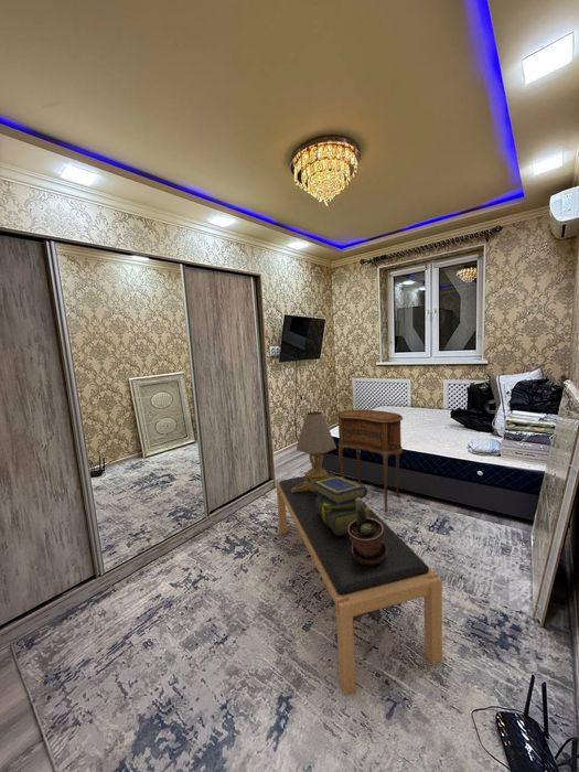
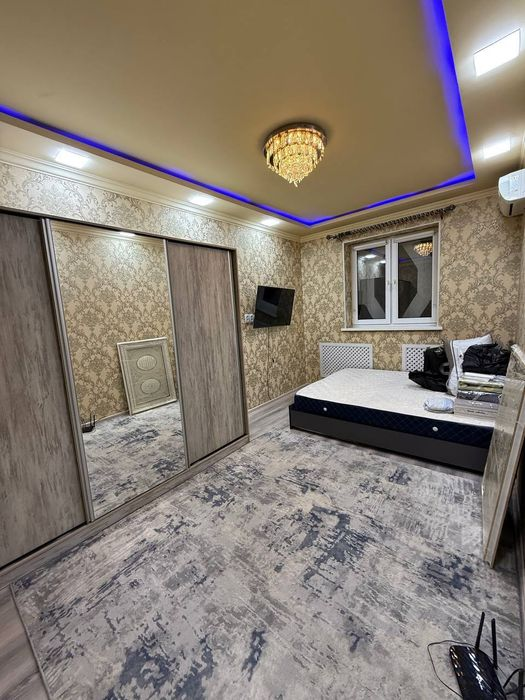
- bench [275,472,443,696]
- side table [335,409,404,513]
- lamp [291,410,337,493]
- stack of books [312,475,372,536]
- potted plant [347,497,387,565]
